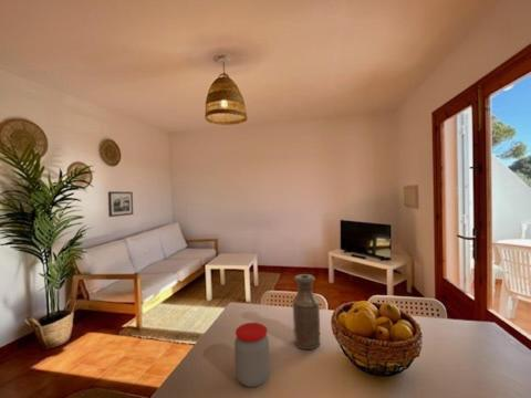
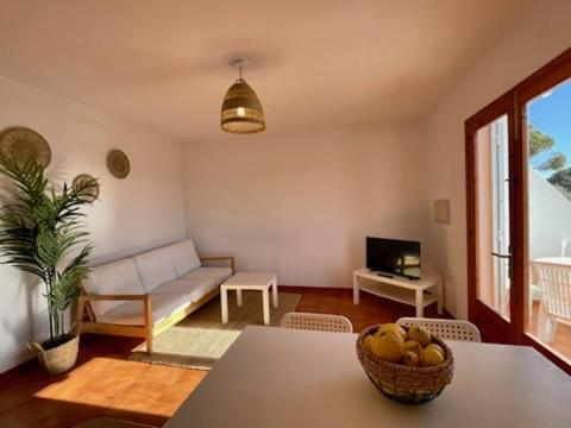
- jar [233,322,270,388]
- bottle [292,273,321,350]
- picture frame [107,190,134,218]
